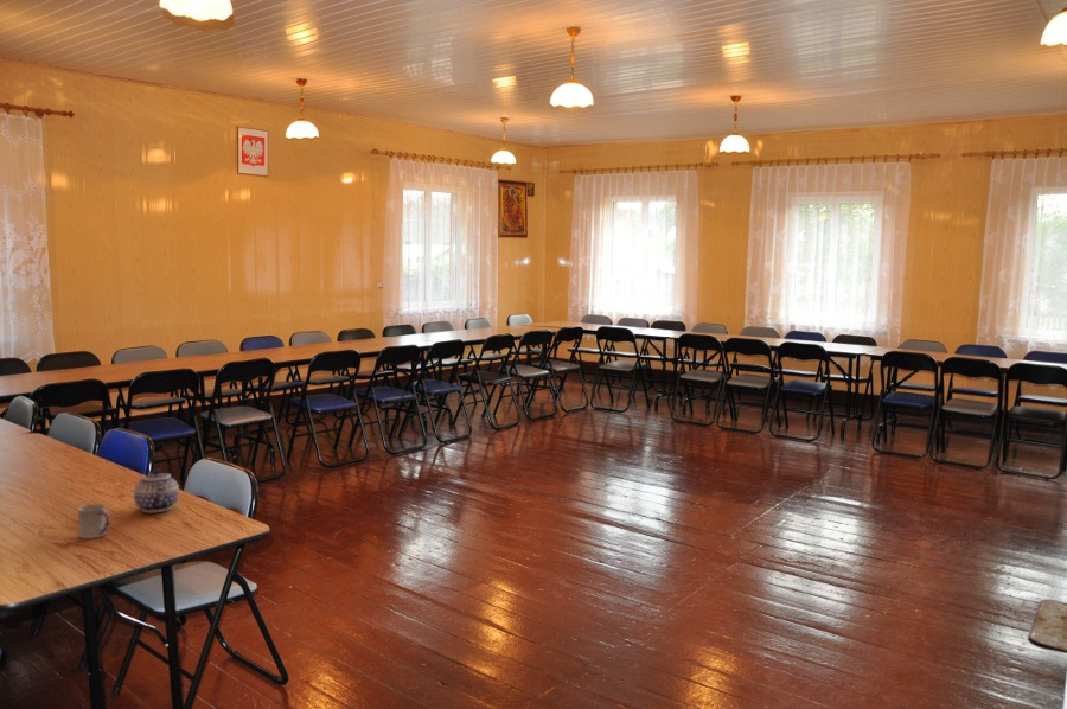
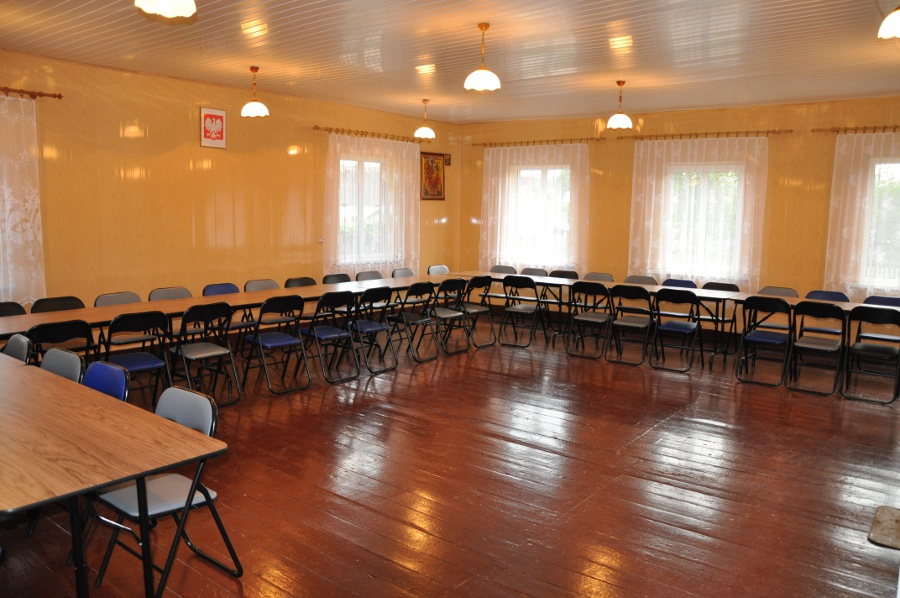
- cup [77,503,111,539]
- teapot [133,467,180,513]
